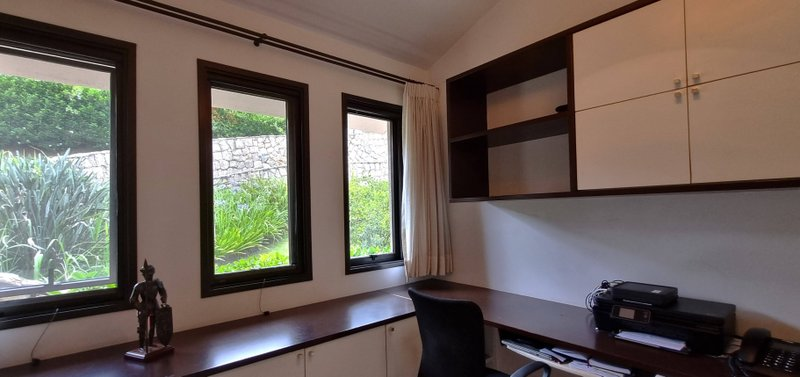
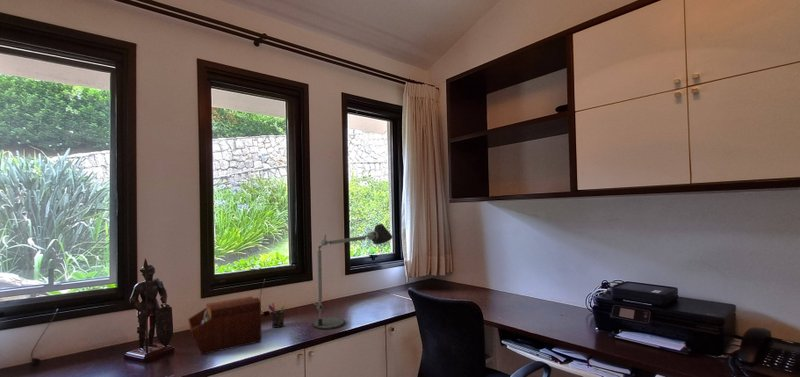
+ sewing box [187,295,262,356]
+ desk lamp [312,223,394,331]
+ pen holder [267,301,286,329]
